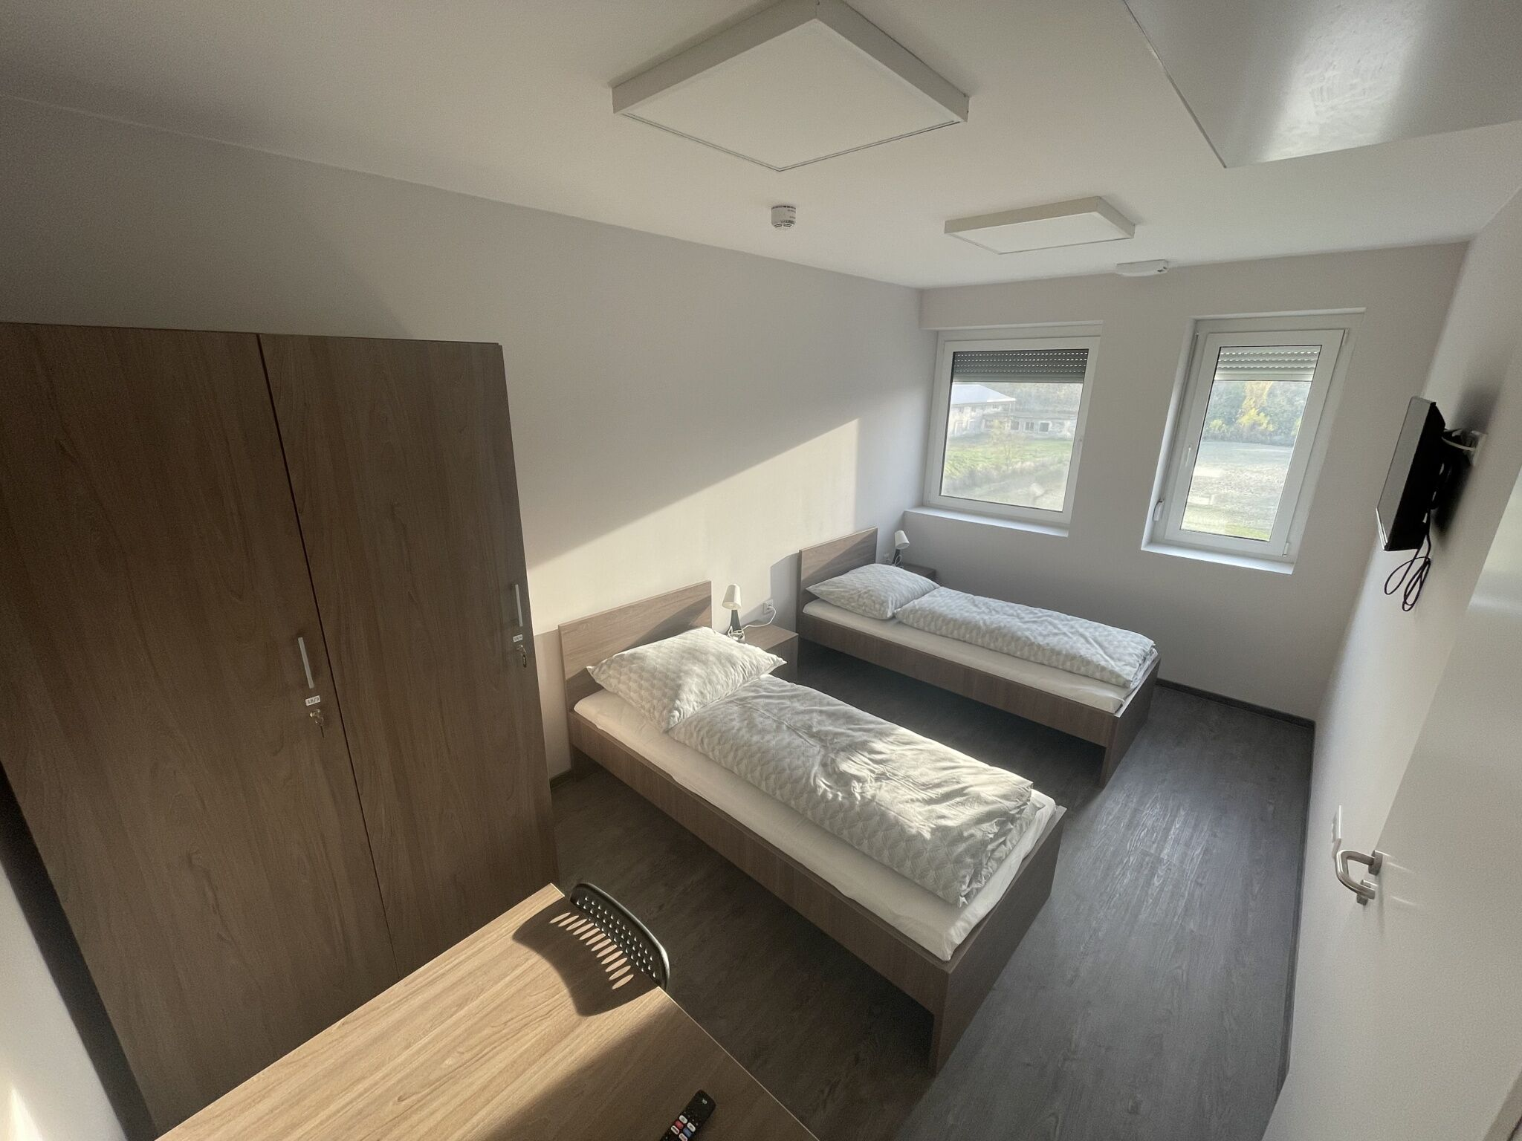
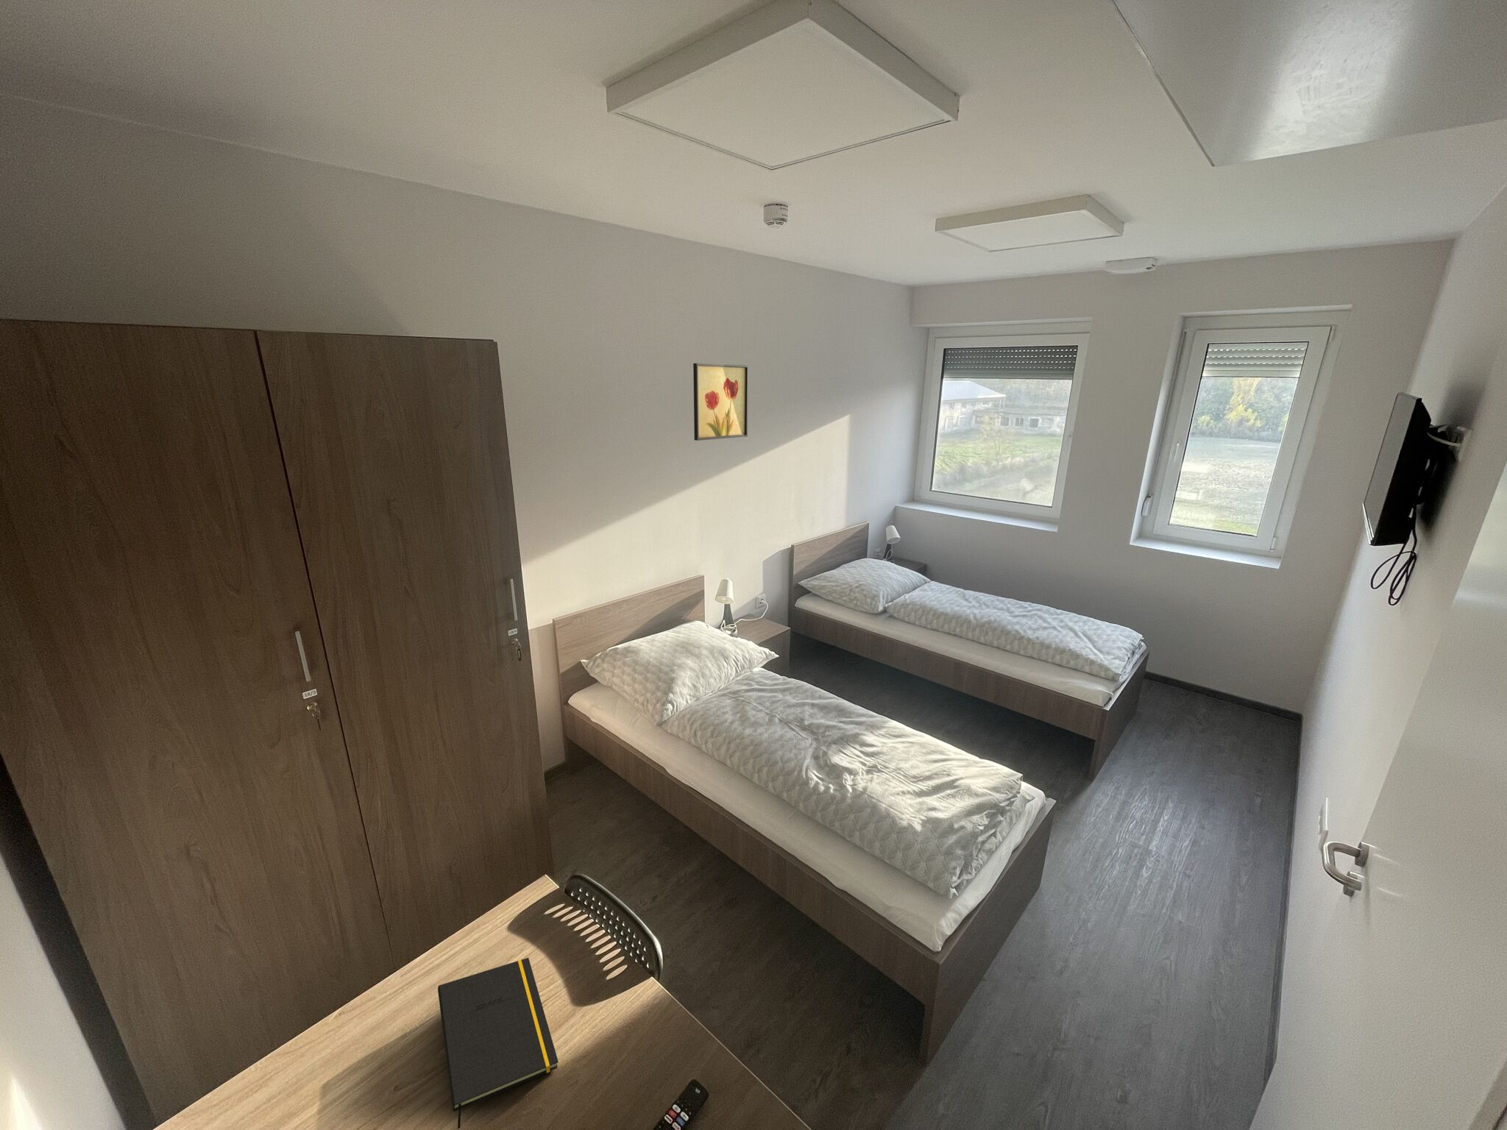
+ notepad [437,957,559,1129]
+ wall art [693,363,749,442]
